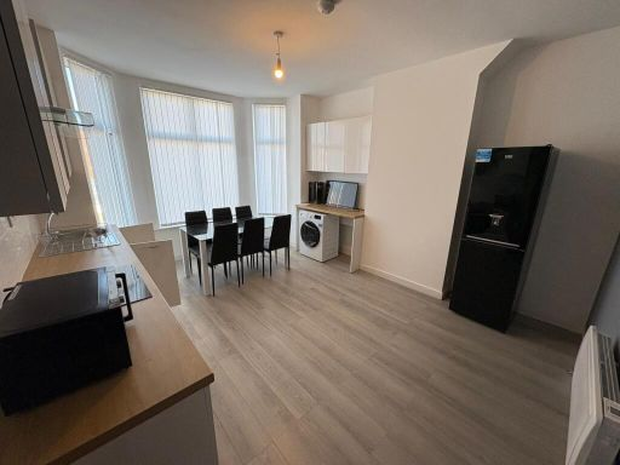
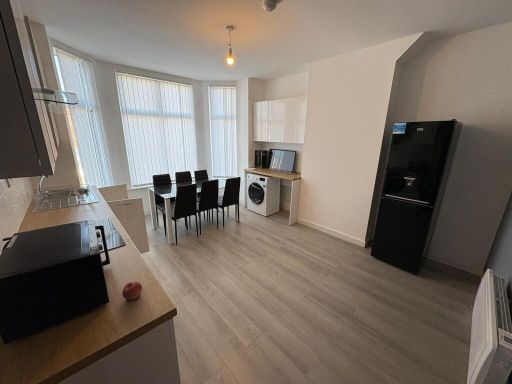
+ apple [121,281,143,301]
